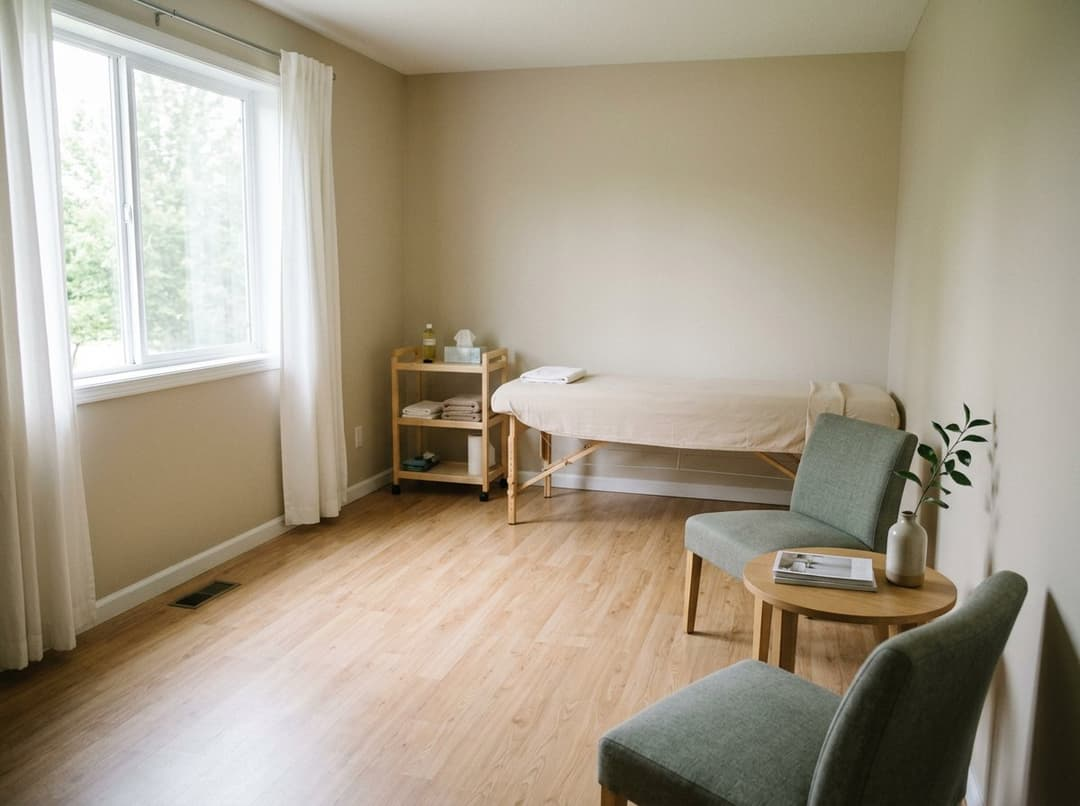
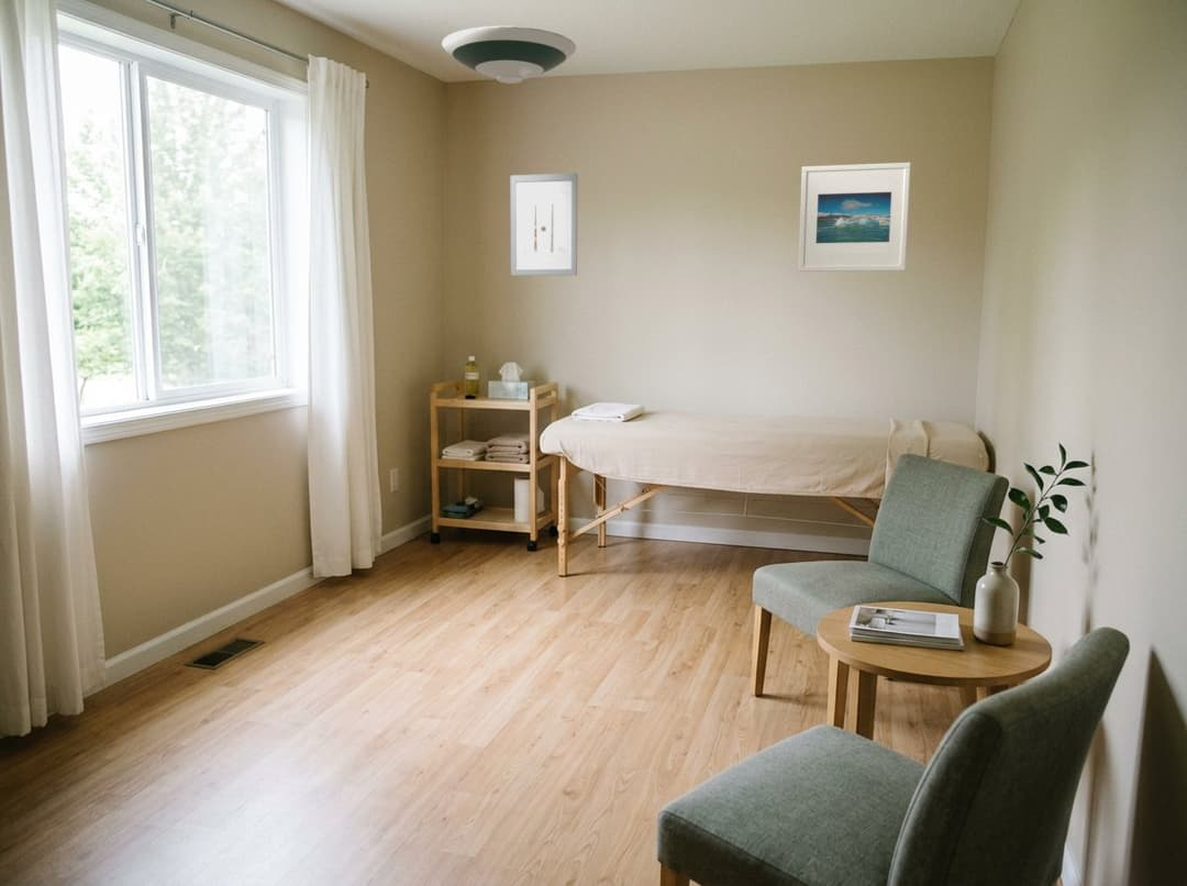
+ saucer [441,25,577,85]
+ wall art [510,171,578,277]
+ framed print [797,162,912,273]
